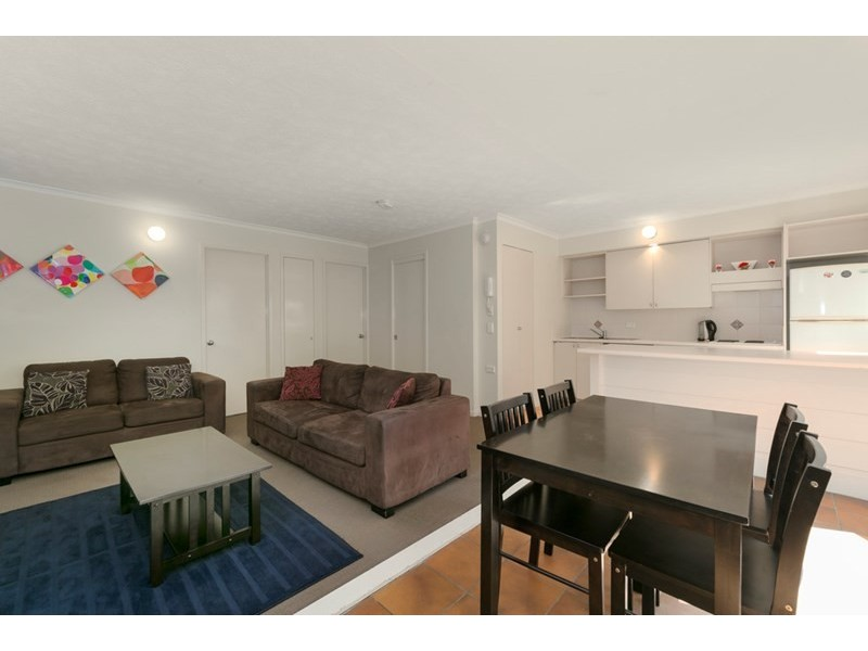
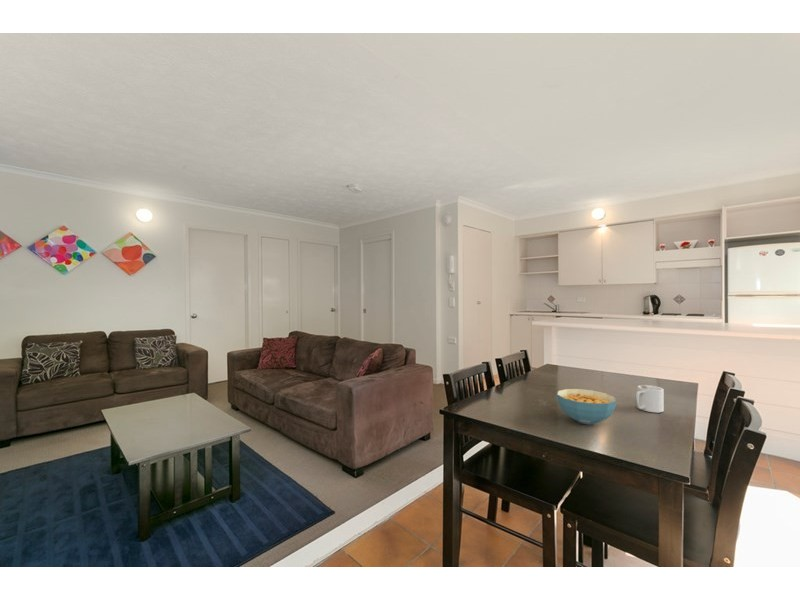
+ cereal bowl [556,388,617,425]
+ mug [635,384,665,414]
